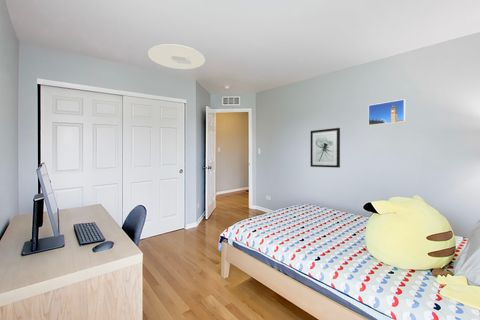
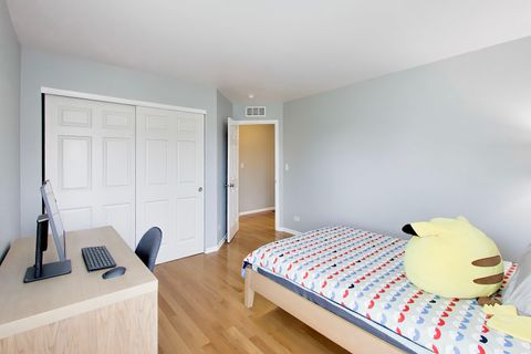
- ceiling light [147,43,206,70]
- wall art [310,127,341,169]
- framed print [367,98,406,127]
